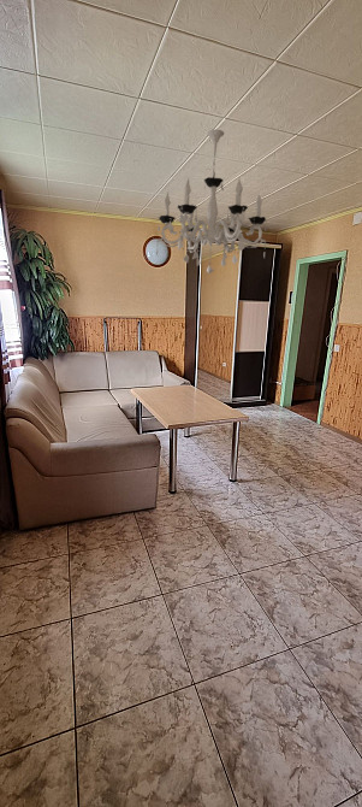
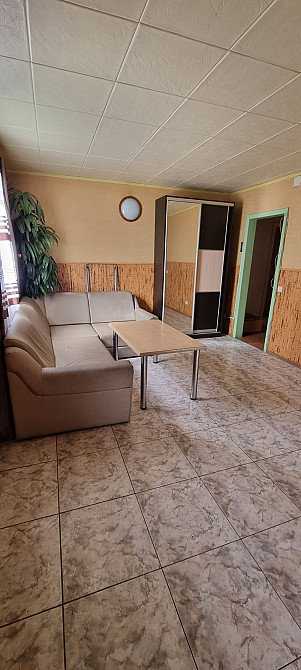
- chandelier [155,129,267,275]
